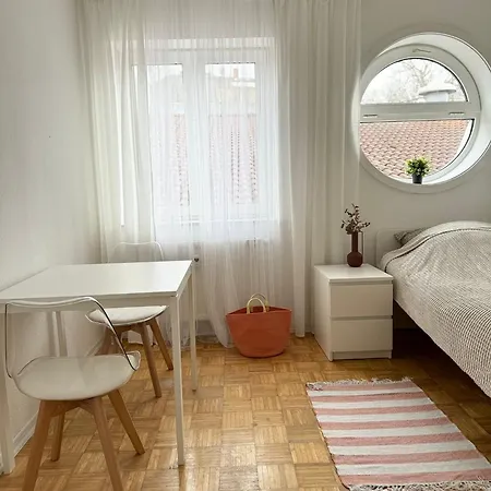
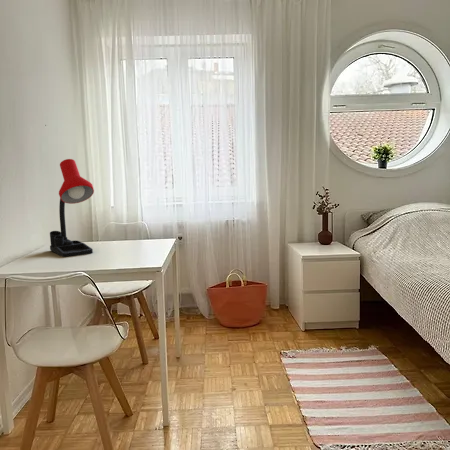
+ desk lamp [49,158,95,258]
